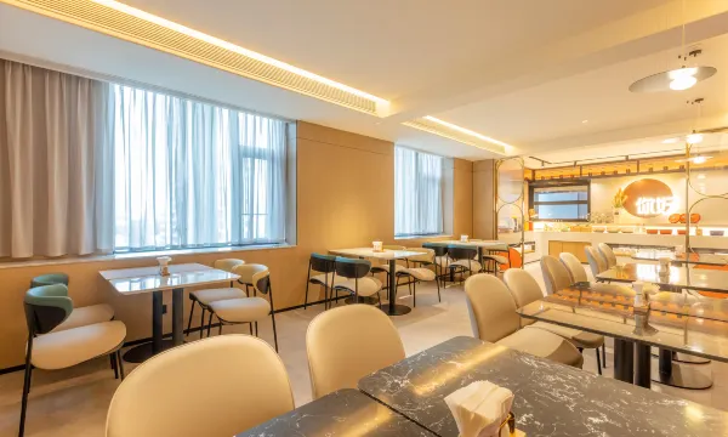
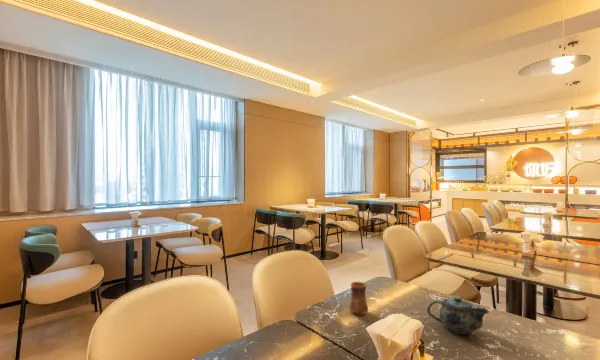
+ cup [348,281,369,316]
+ chinaware [426,295,490,336]
